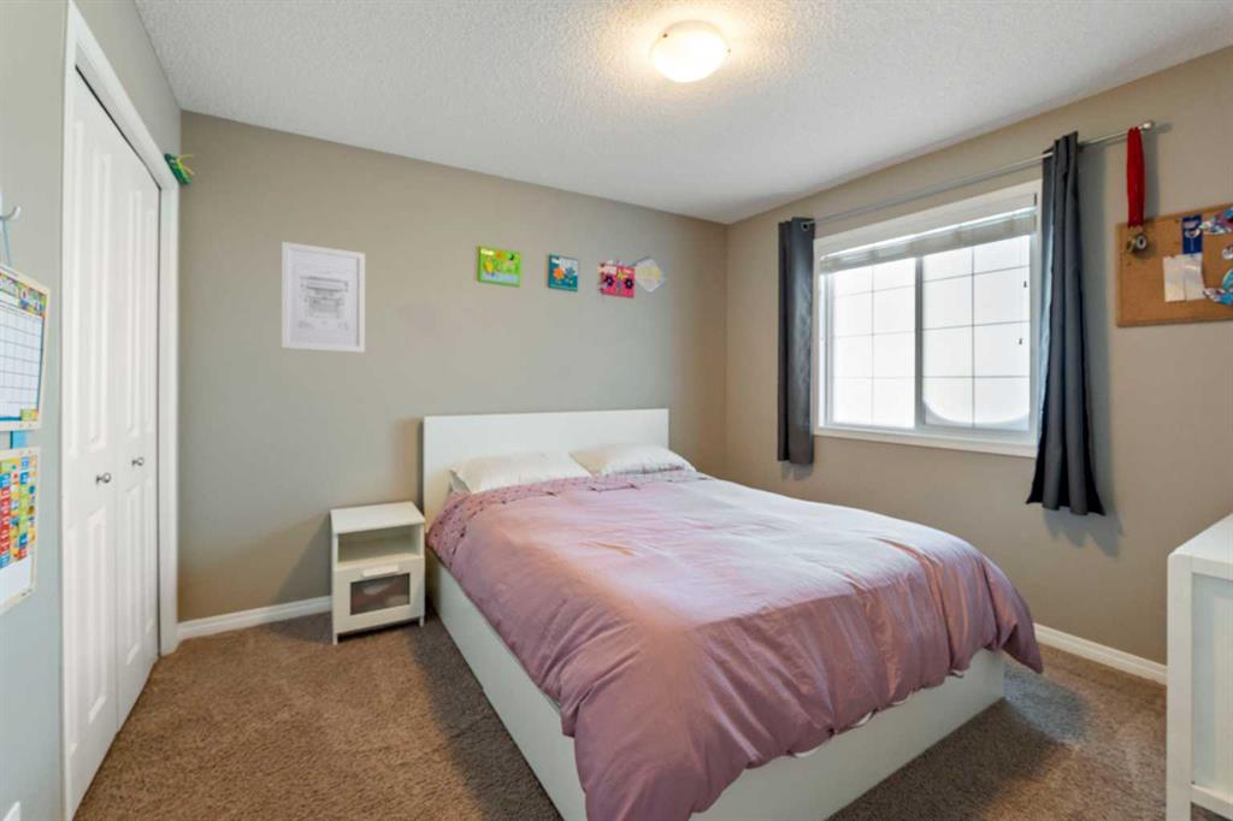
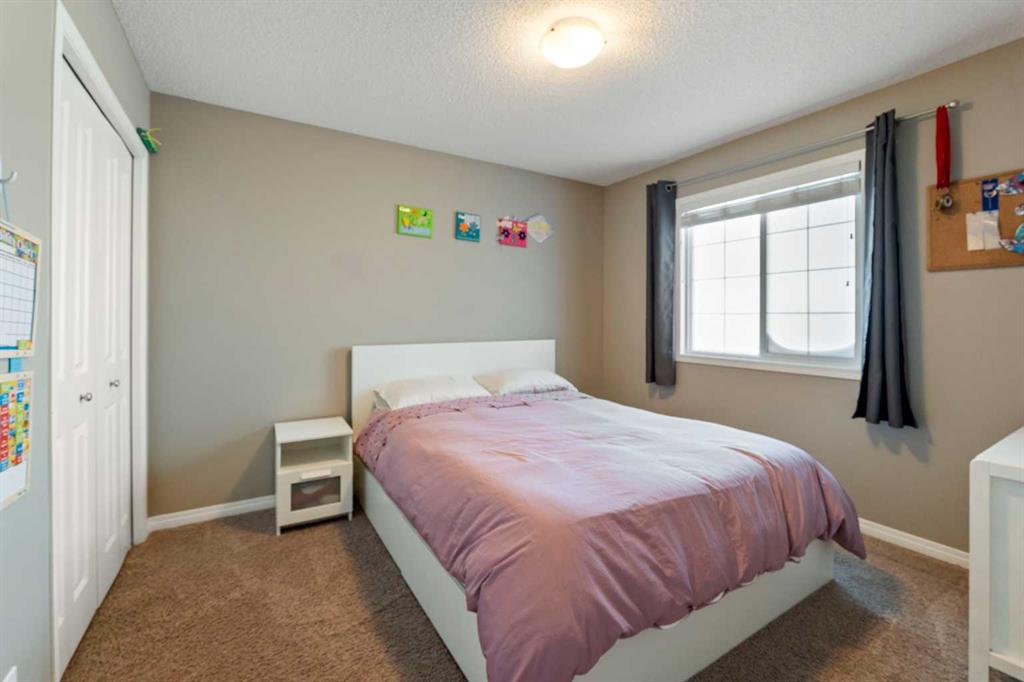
- wall art [281,241,366,354]
